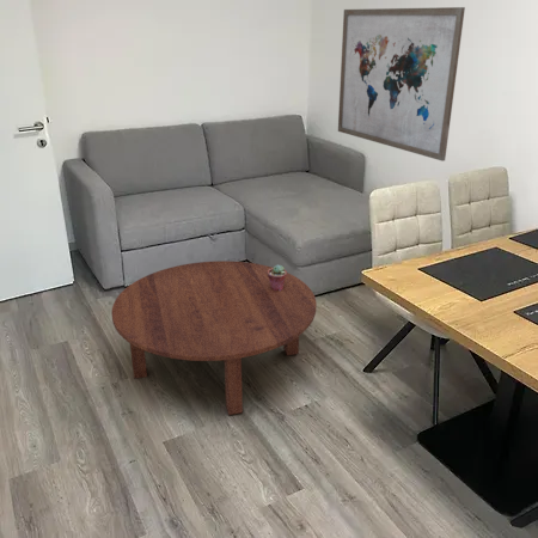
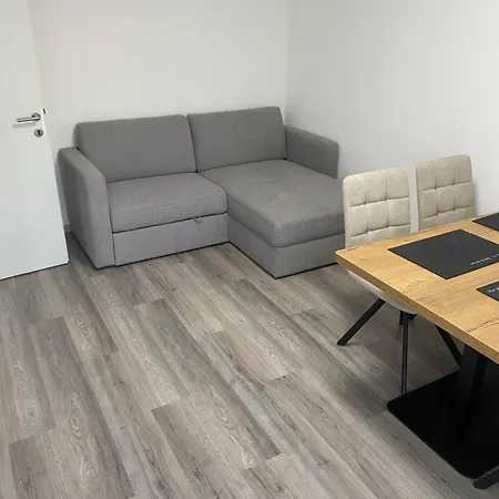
- potted succulent [268,263,288,291]
- wall art [337,6,466,163]
- coffee table [110,259,318,416]
